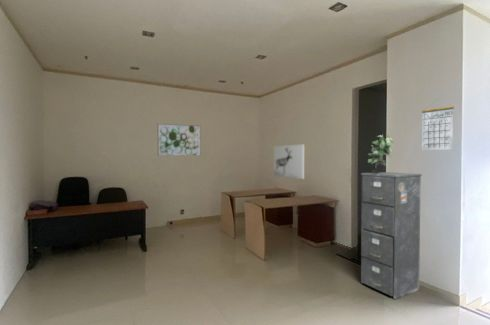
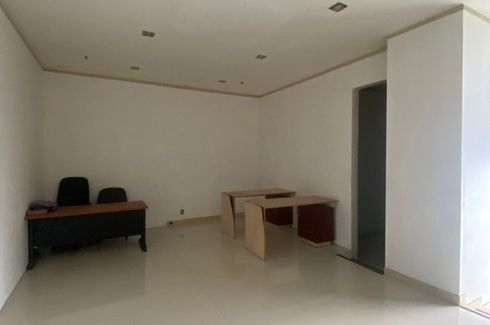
- wall art [157,122,202,157]
- filing cabinet [360,171,423,300]
- potted plant [367,134,396,174]
- wall art [273,143,305,180]
- calendar [421,98,455,151]
